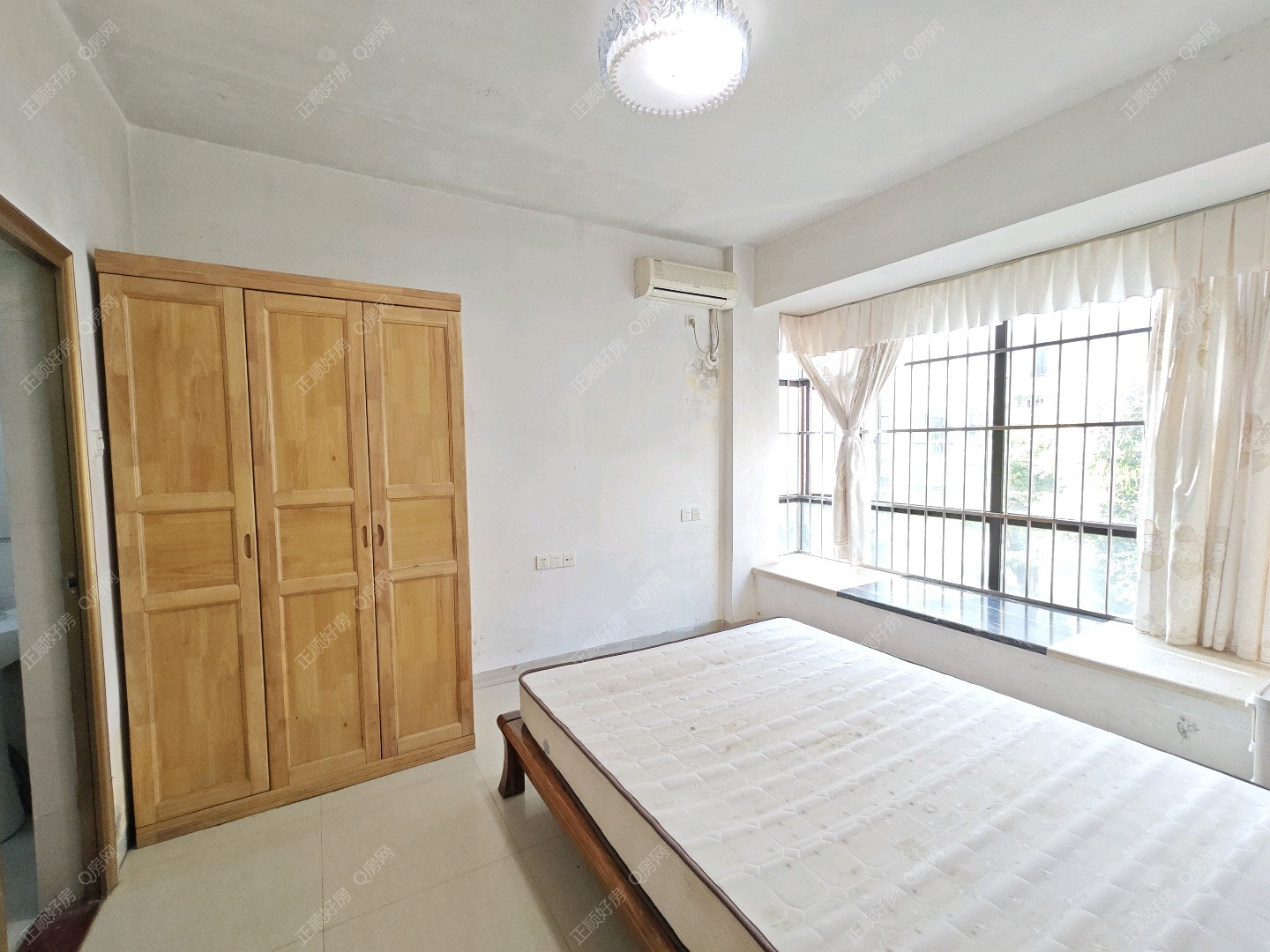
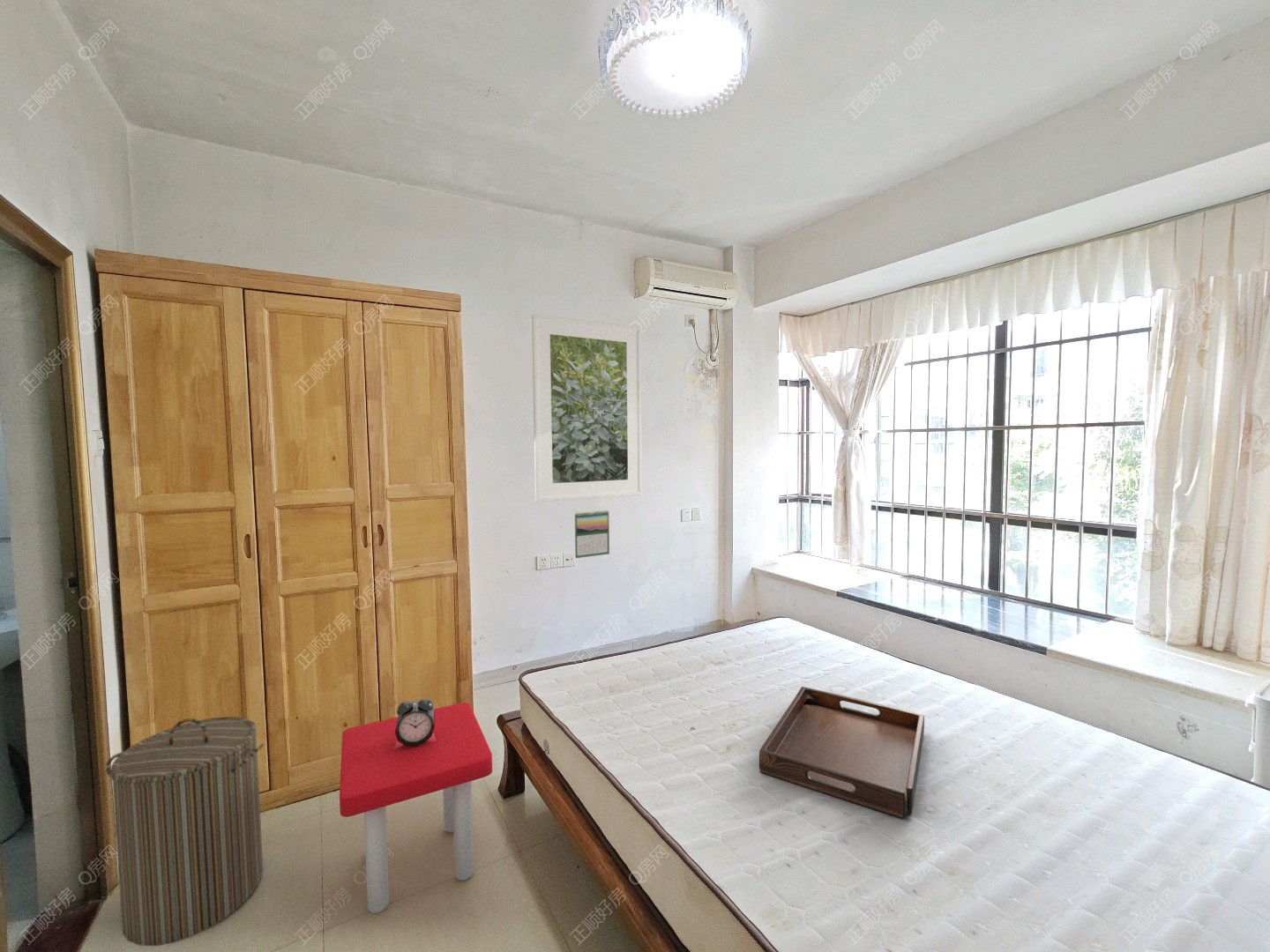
+ stool [339,702,493,914]
+ serving tray [758,686,925,819]
+ calendar [574,509,610,559]
+ alarm clock [395,698,436,748]
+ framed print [531,313,643,502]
+ laundry hamper [105,716,265,947]
